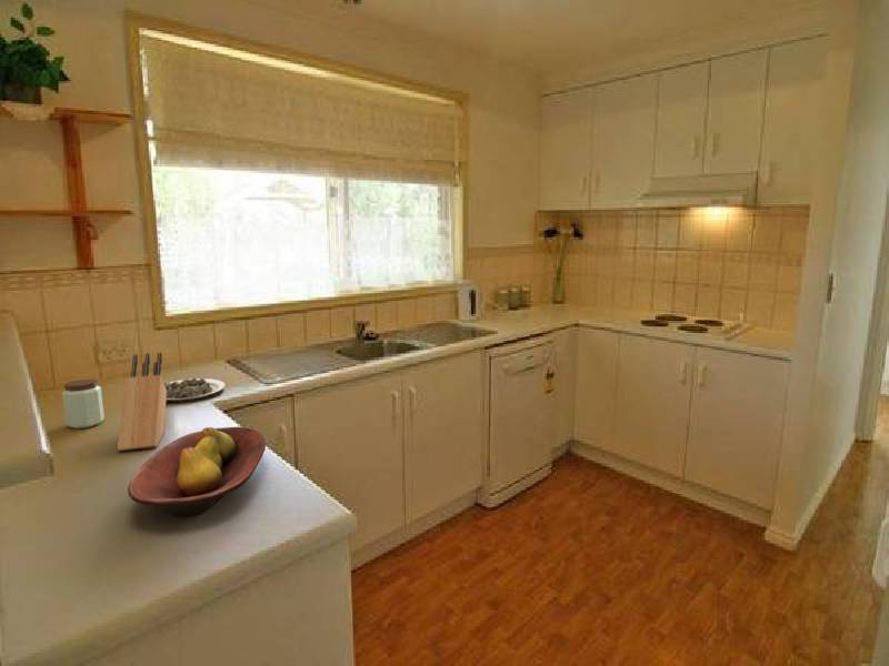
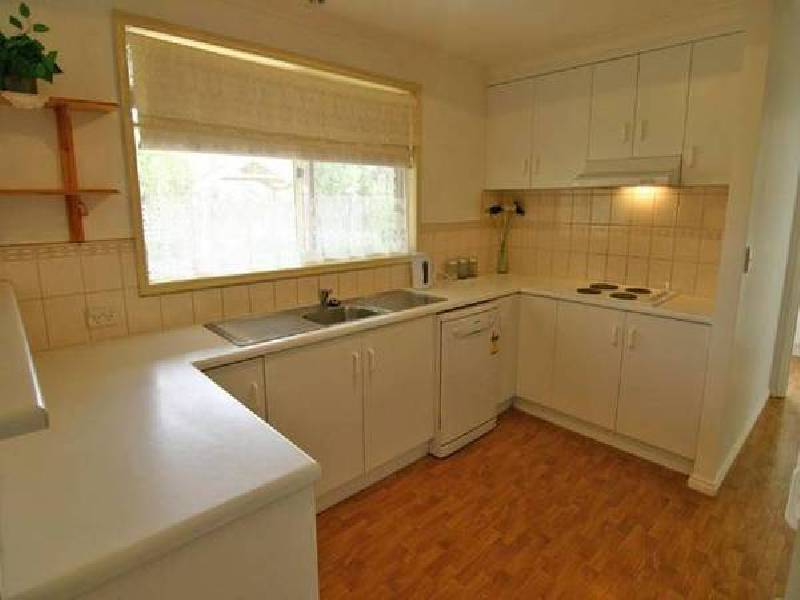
- knife block [117,351,167,452]
- fruit bowl [127,426,267,518]
- peanut butter [61,379,106,430]
- plate [164,377,226,404]
